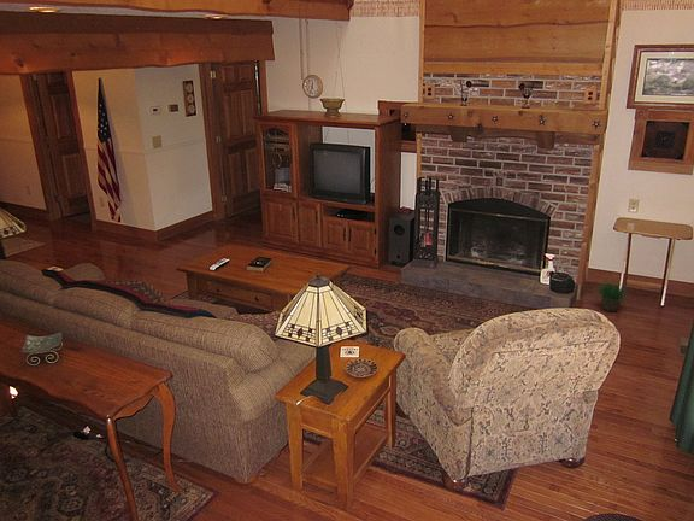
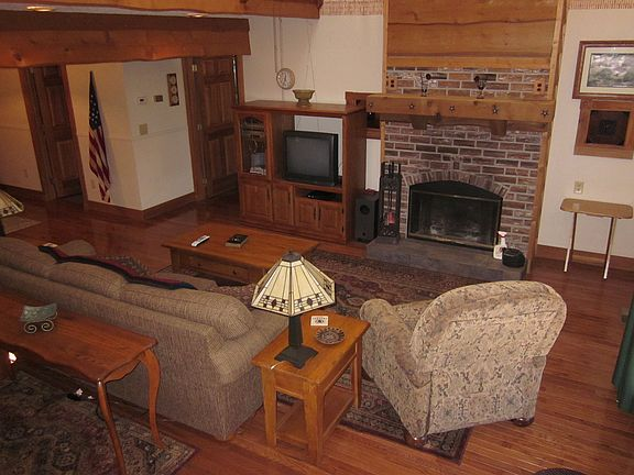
- potted plant [593,271,631,312]
